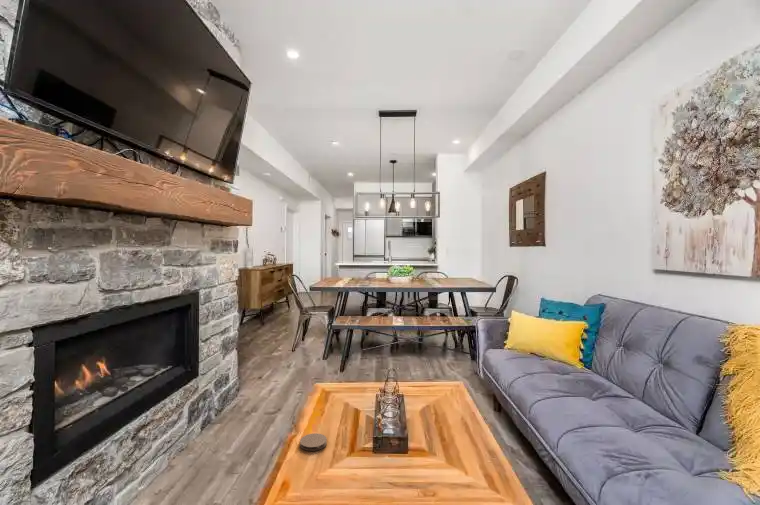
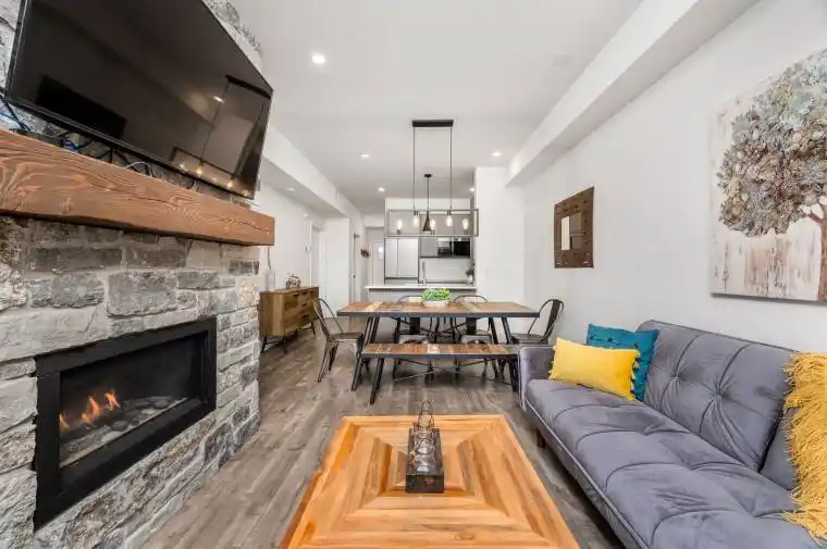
- coaster [299,432,328,452]
